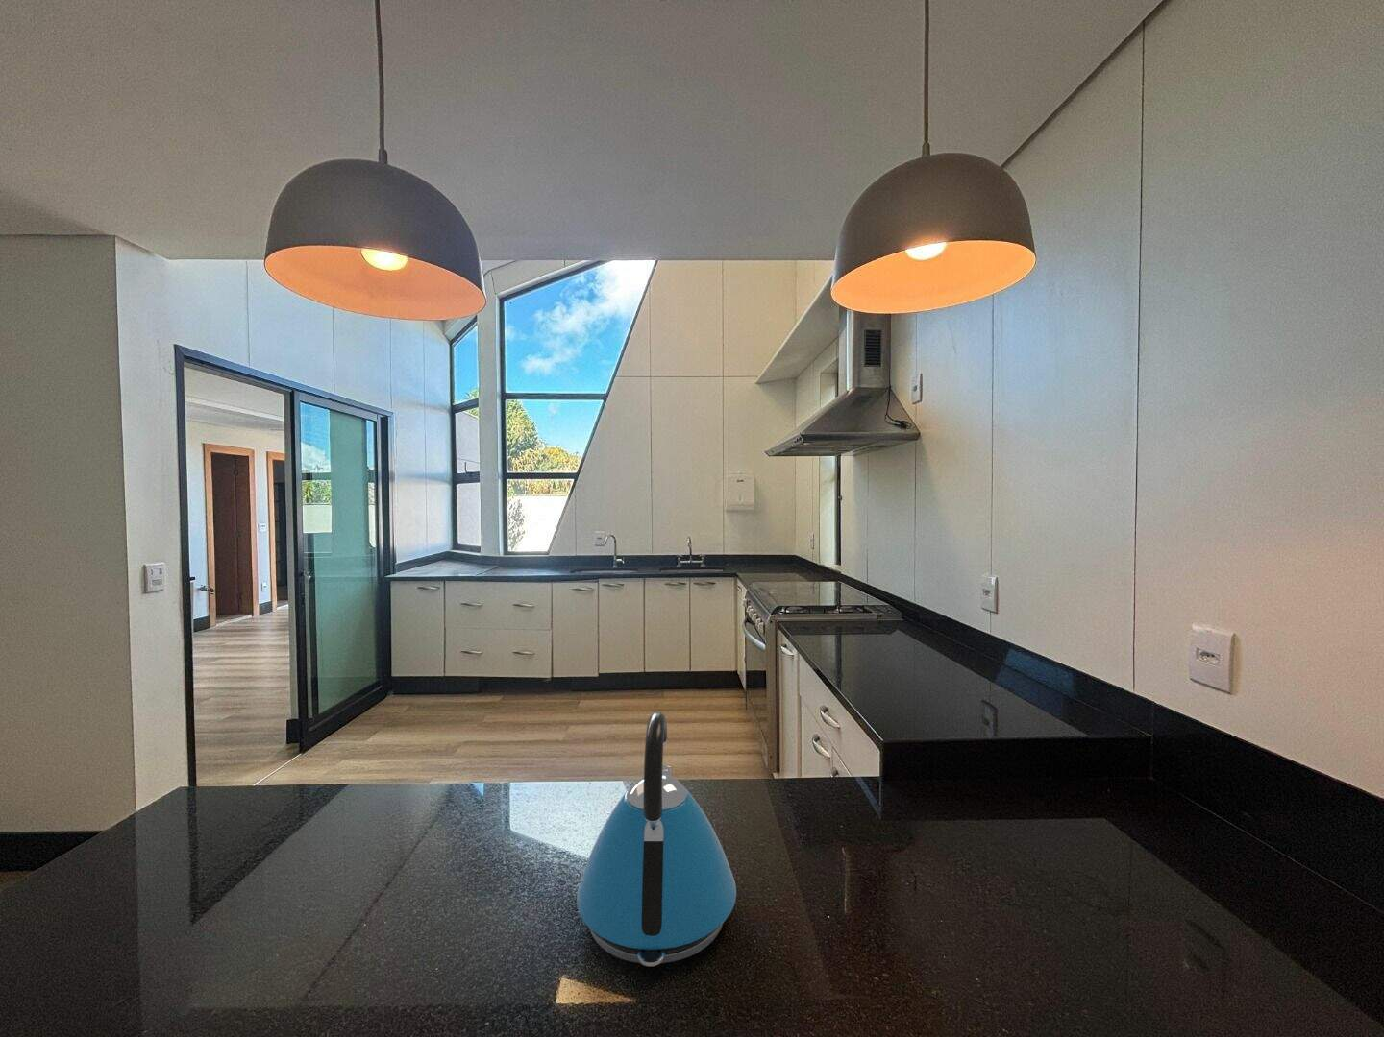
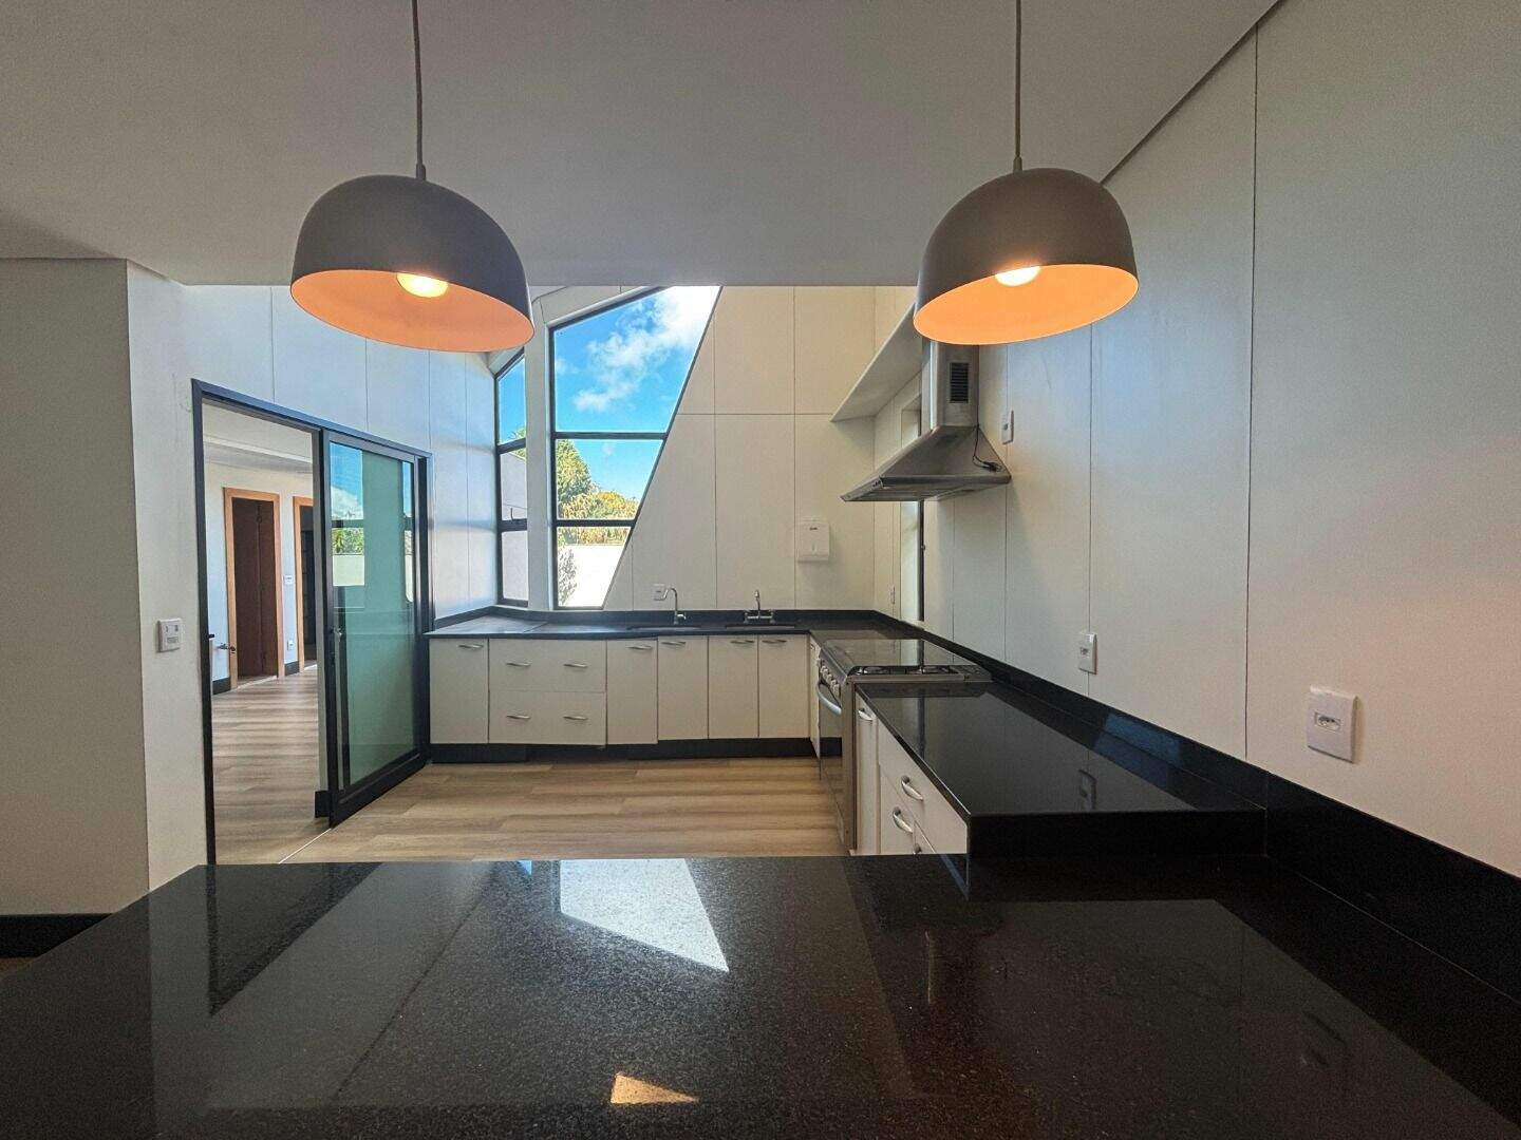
- kettle [575,711,737,967]
